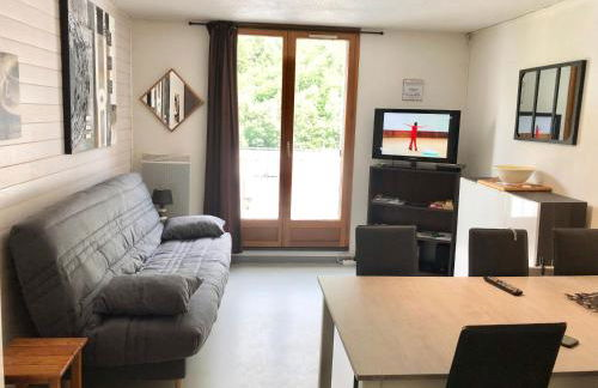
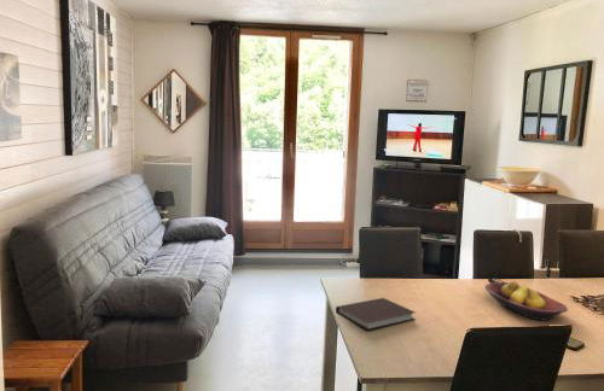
+ fruit bowl [483,280,569,322]
+ notebook [335,297,416,332]
